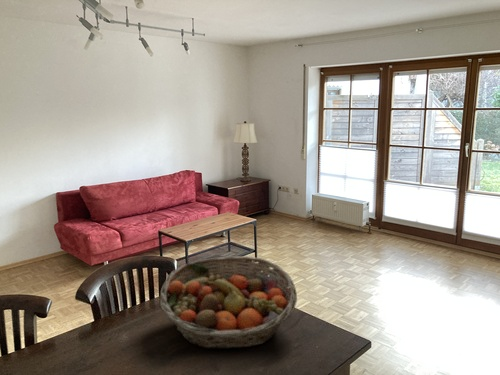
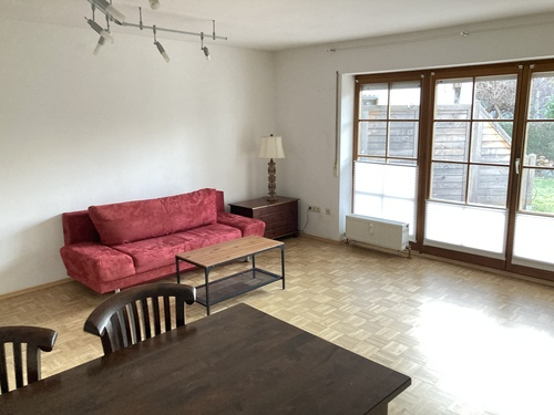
- fruit basket [159,255,298,350]
